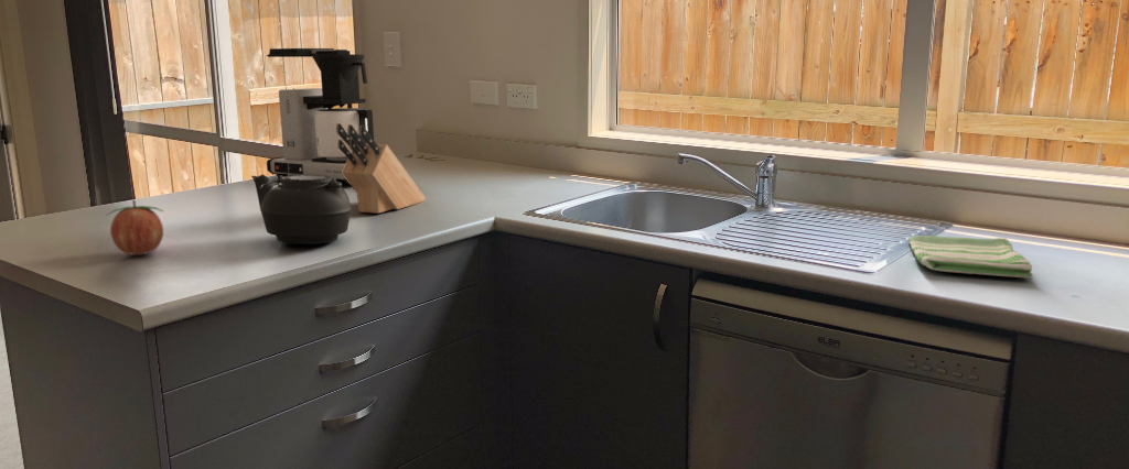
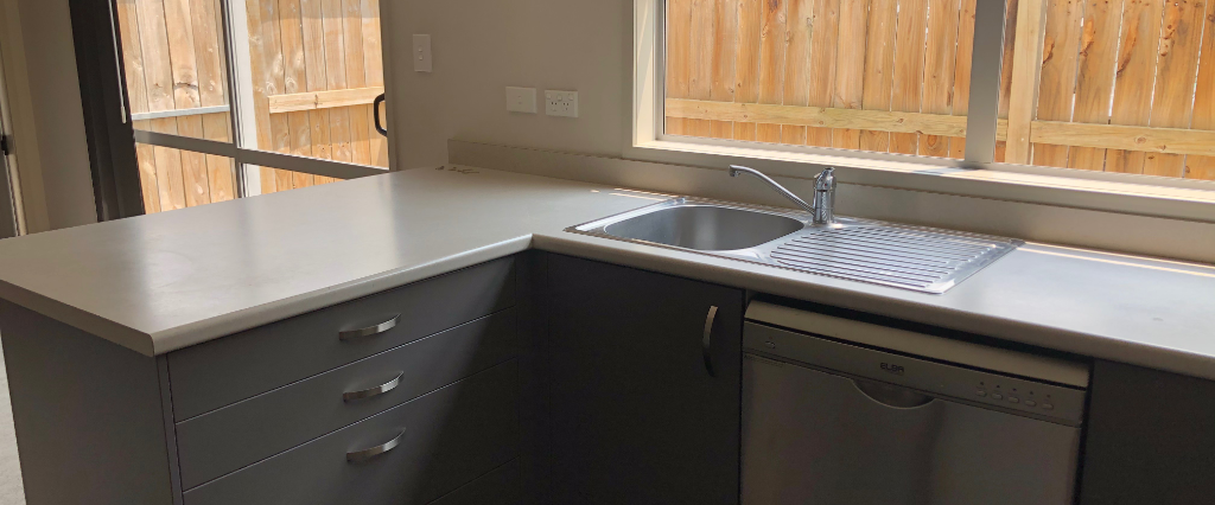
- dish towel [907,234,1034,280]
- coffee maker [266,47,375,185]
- fruit [105,199,165,257]
- knife block [336,123,427,215]
- teapot [250,173,353,246]
